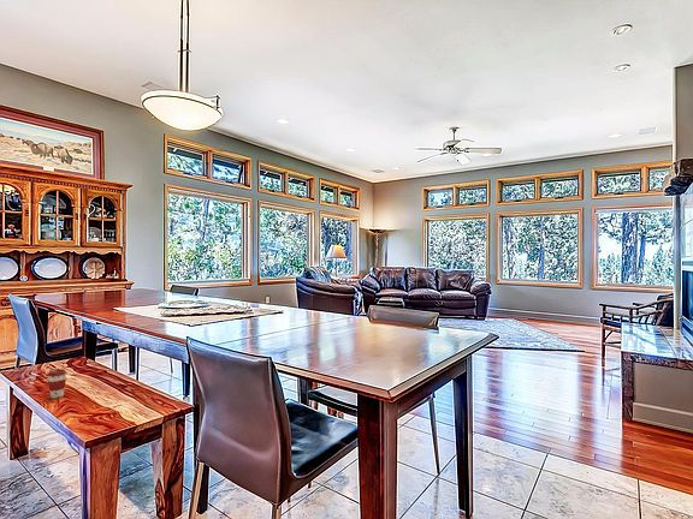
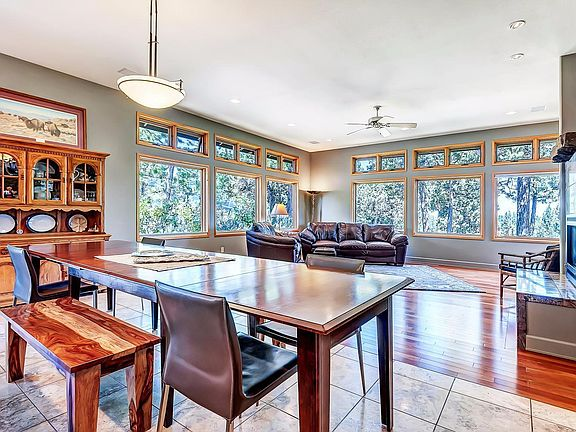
- coffee cup [46,368,69,399]
